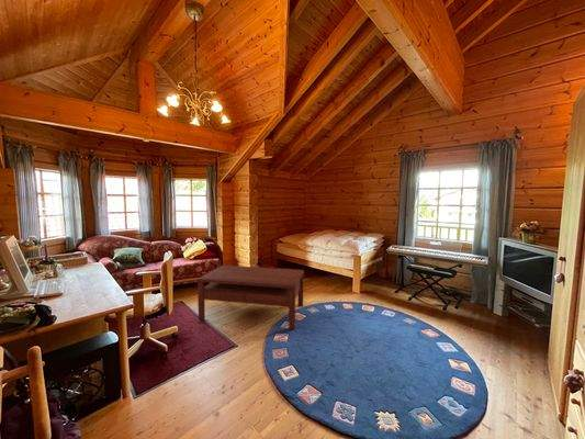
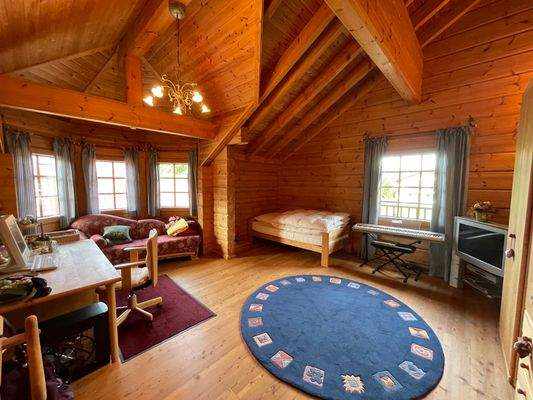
- coffee table [196,264,305,330]
